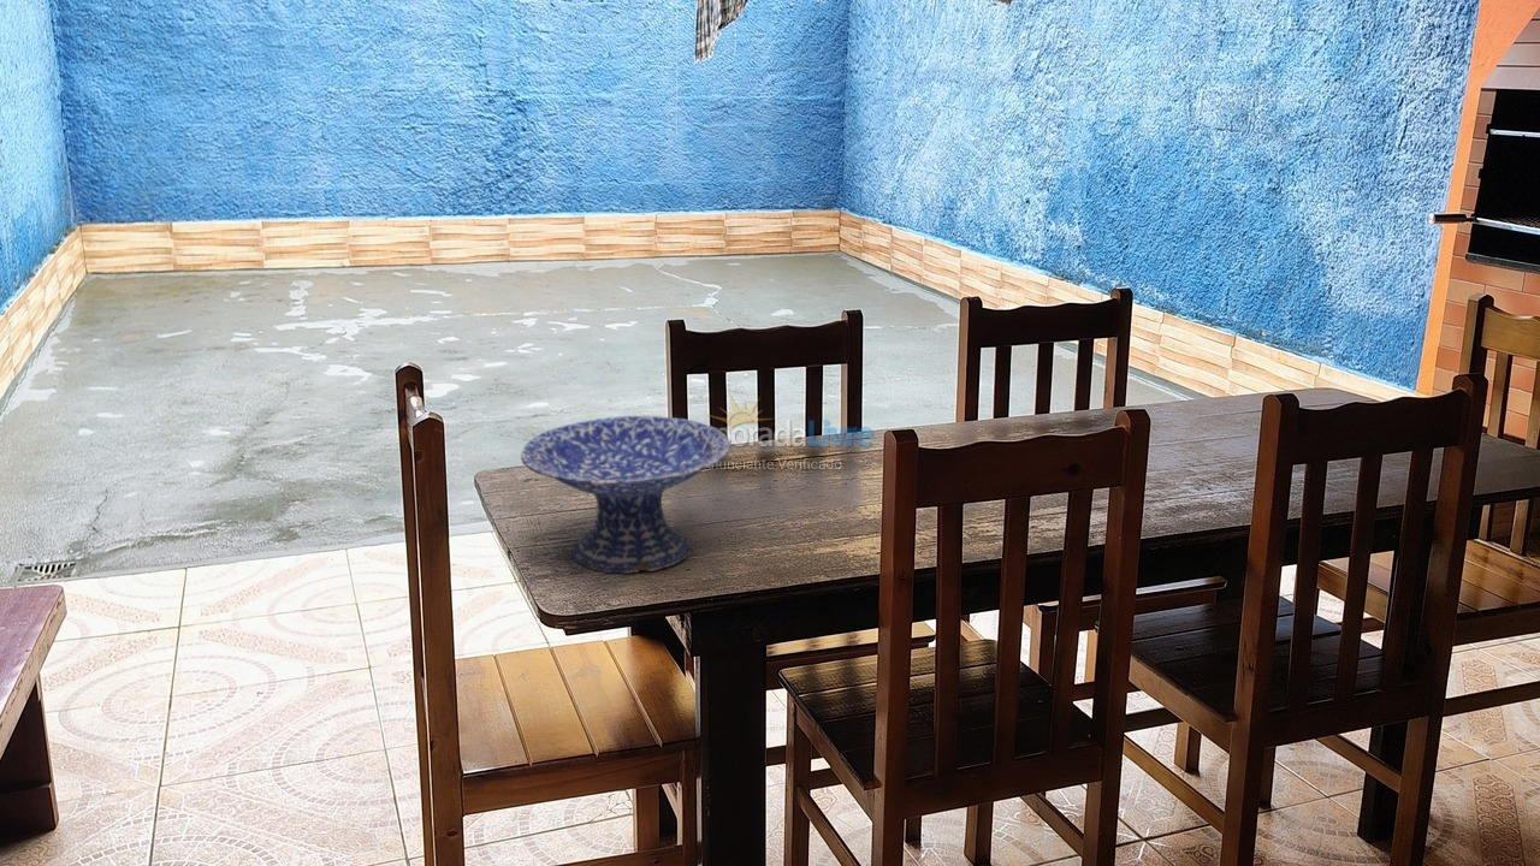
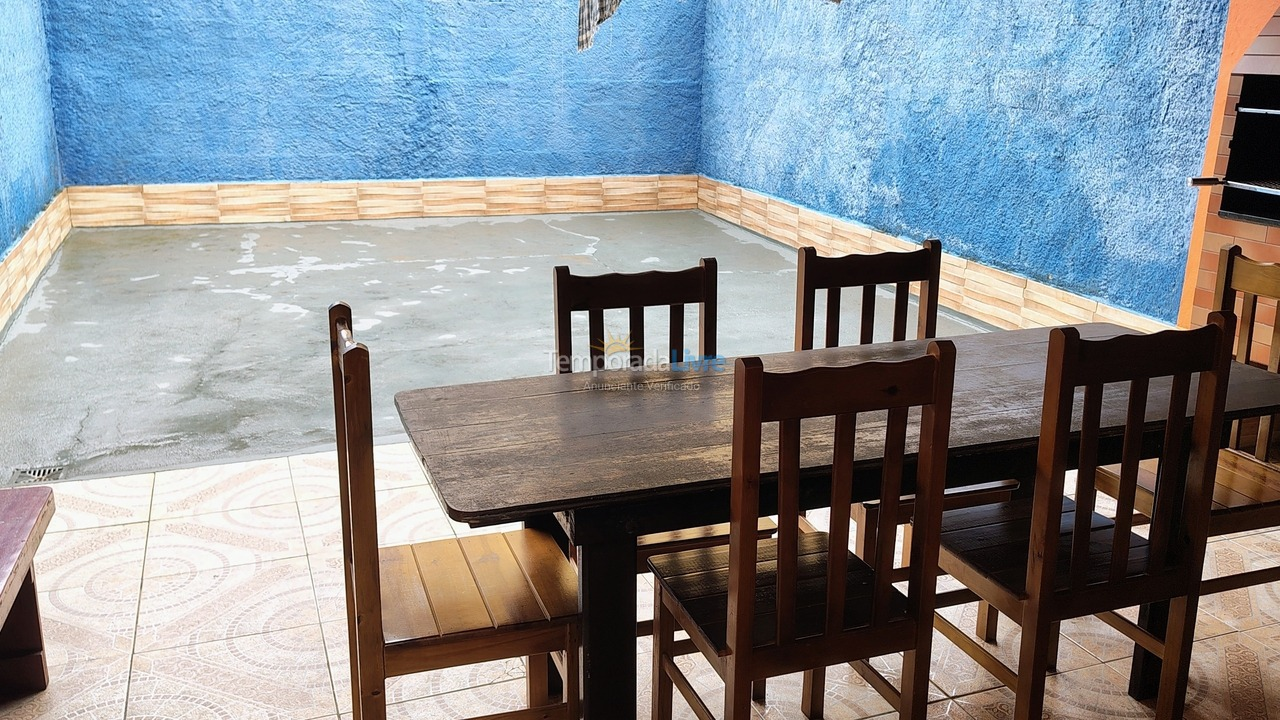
- decorative bowl [520,415,733,574]
